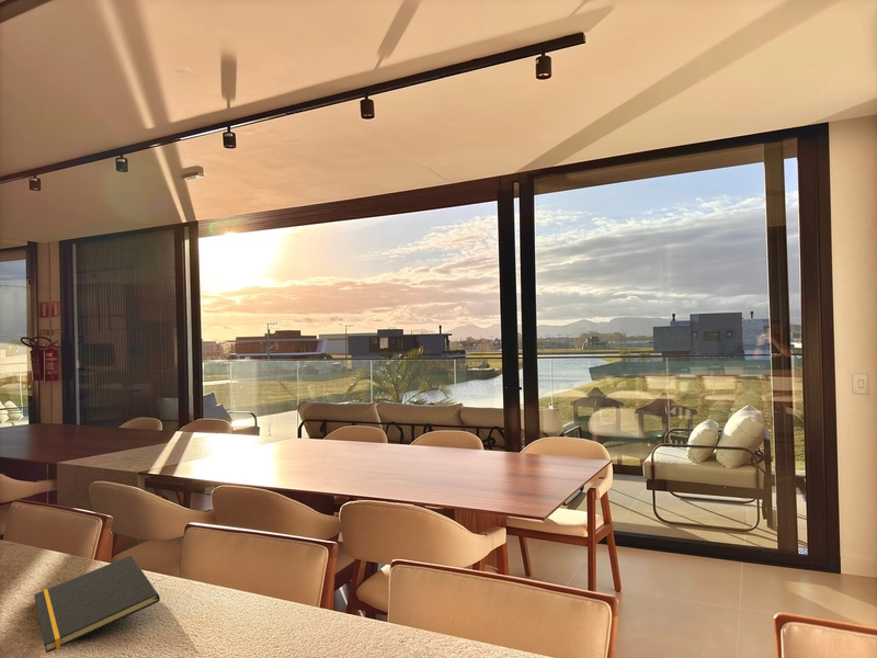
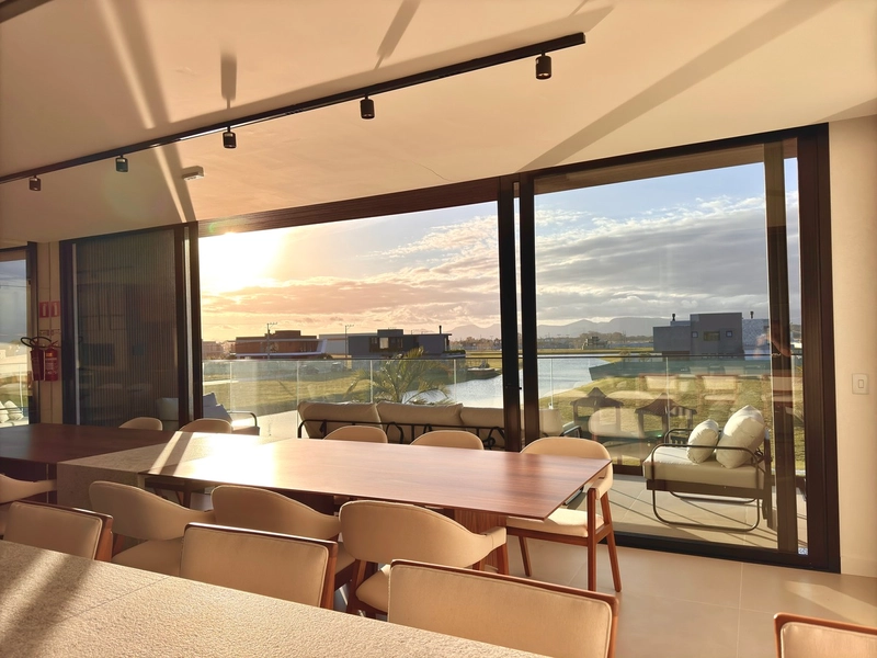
- notepad [33,554,161,654]
